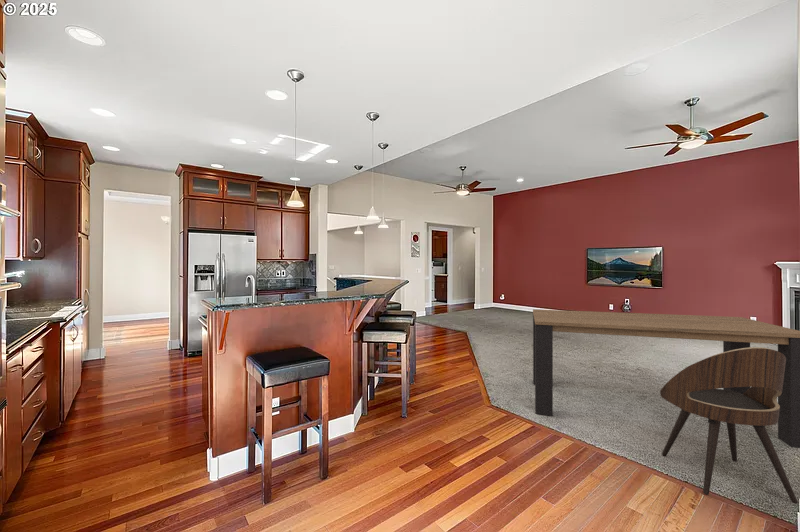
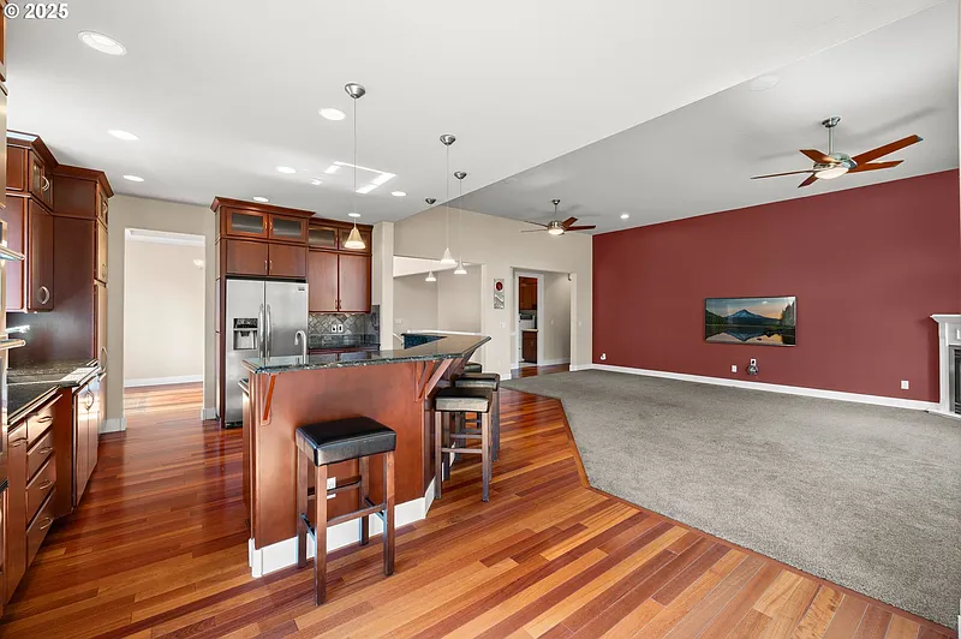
- dining chair [659,346,799,505]
- dining table [532,308,800,449]
